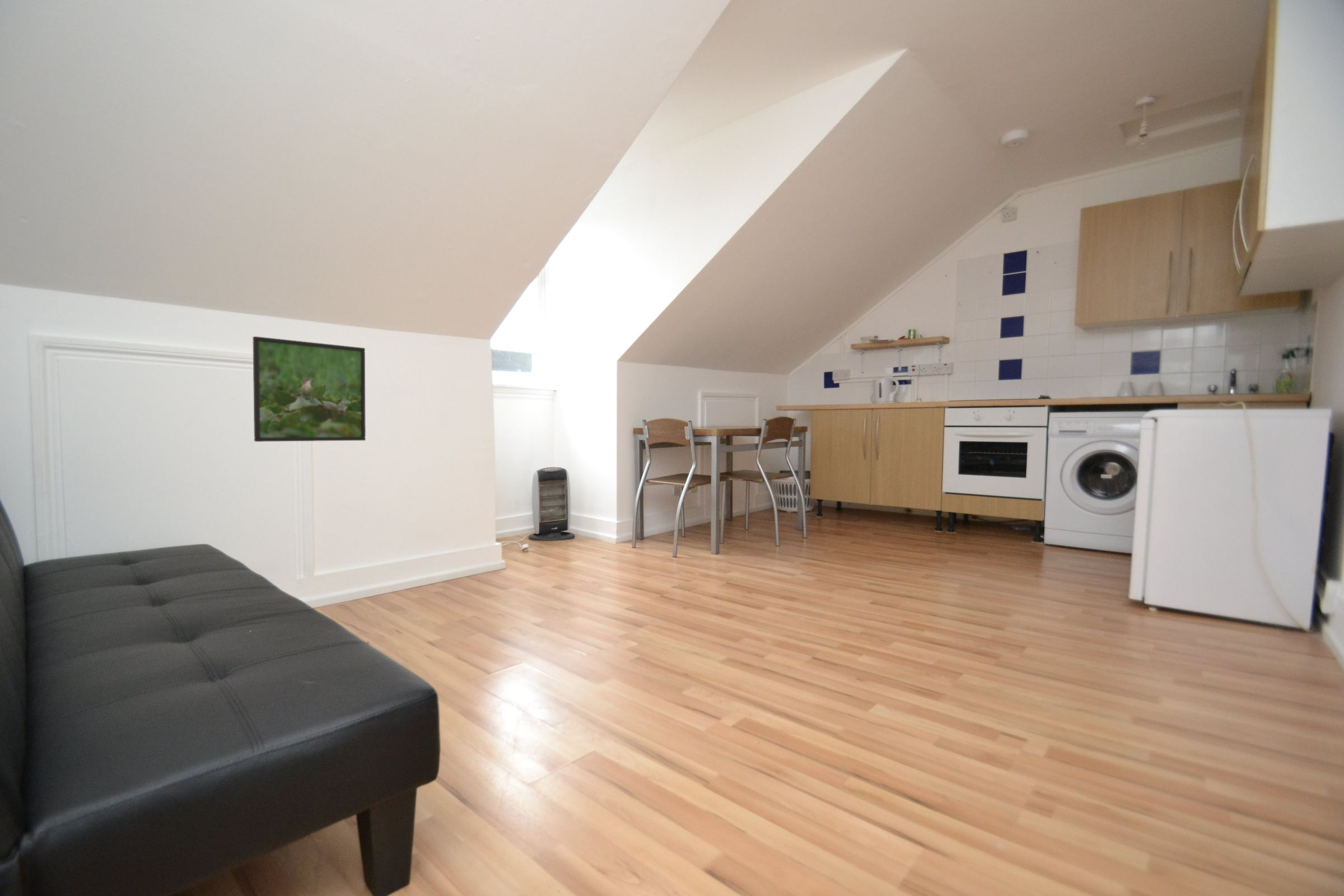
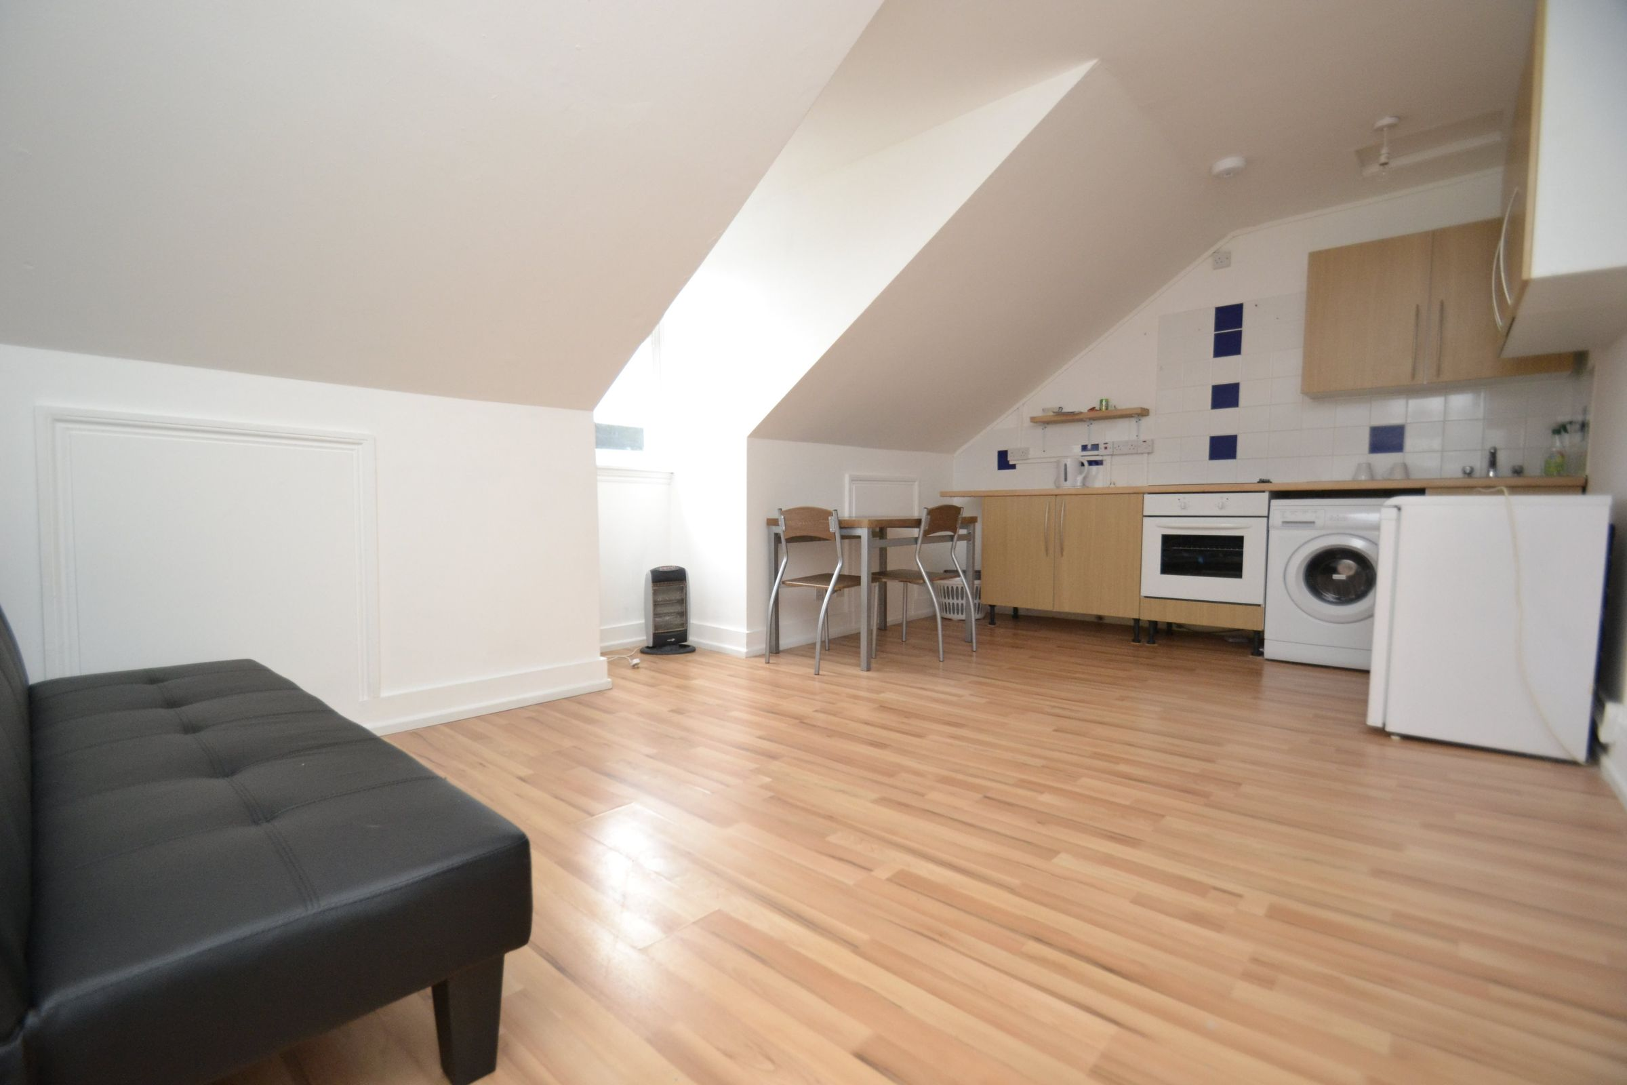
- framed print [252,336,366,442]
